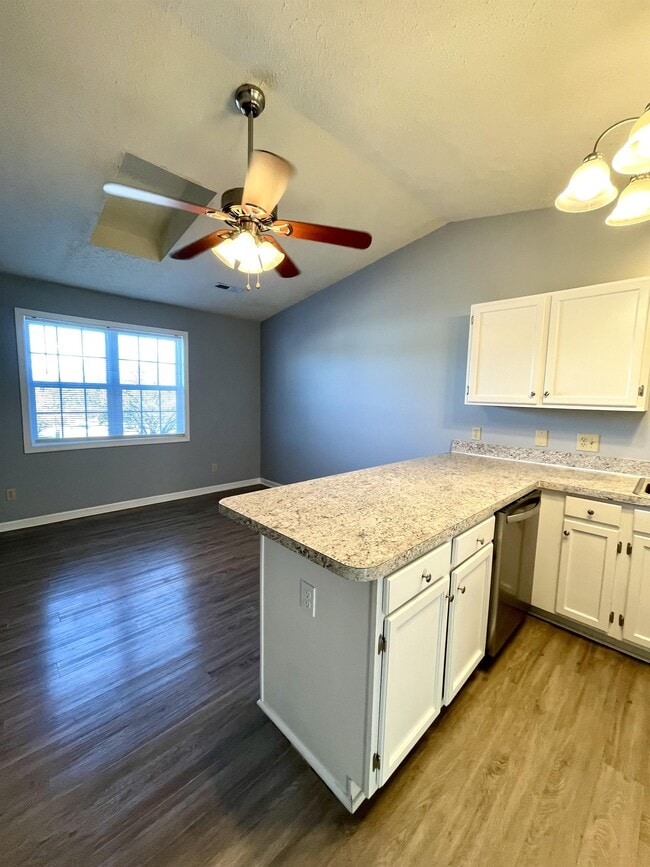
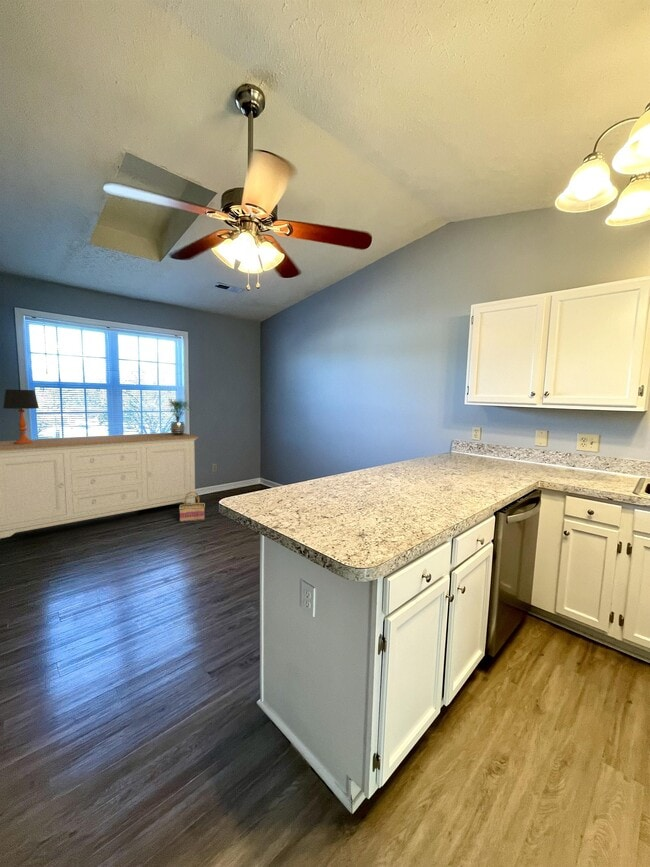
+ potted plant [164,397,194,436]
+ sideboard [0,432,199,539]
+ basket [178,491,206,523]
+ table lamp [2,388,40,444]
